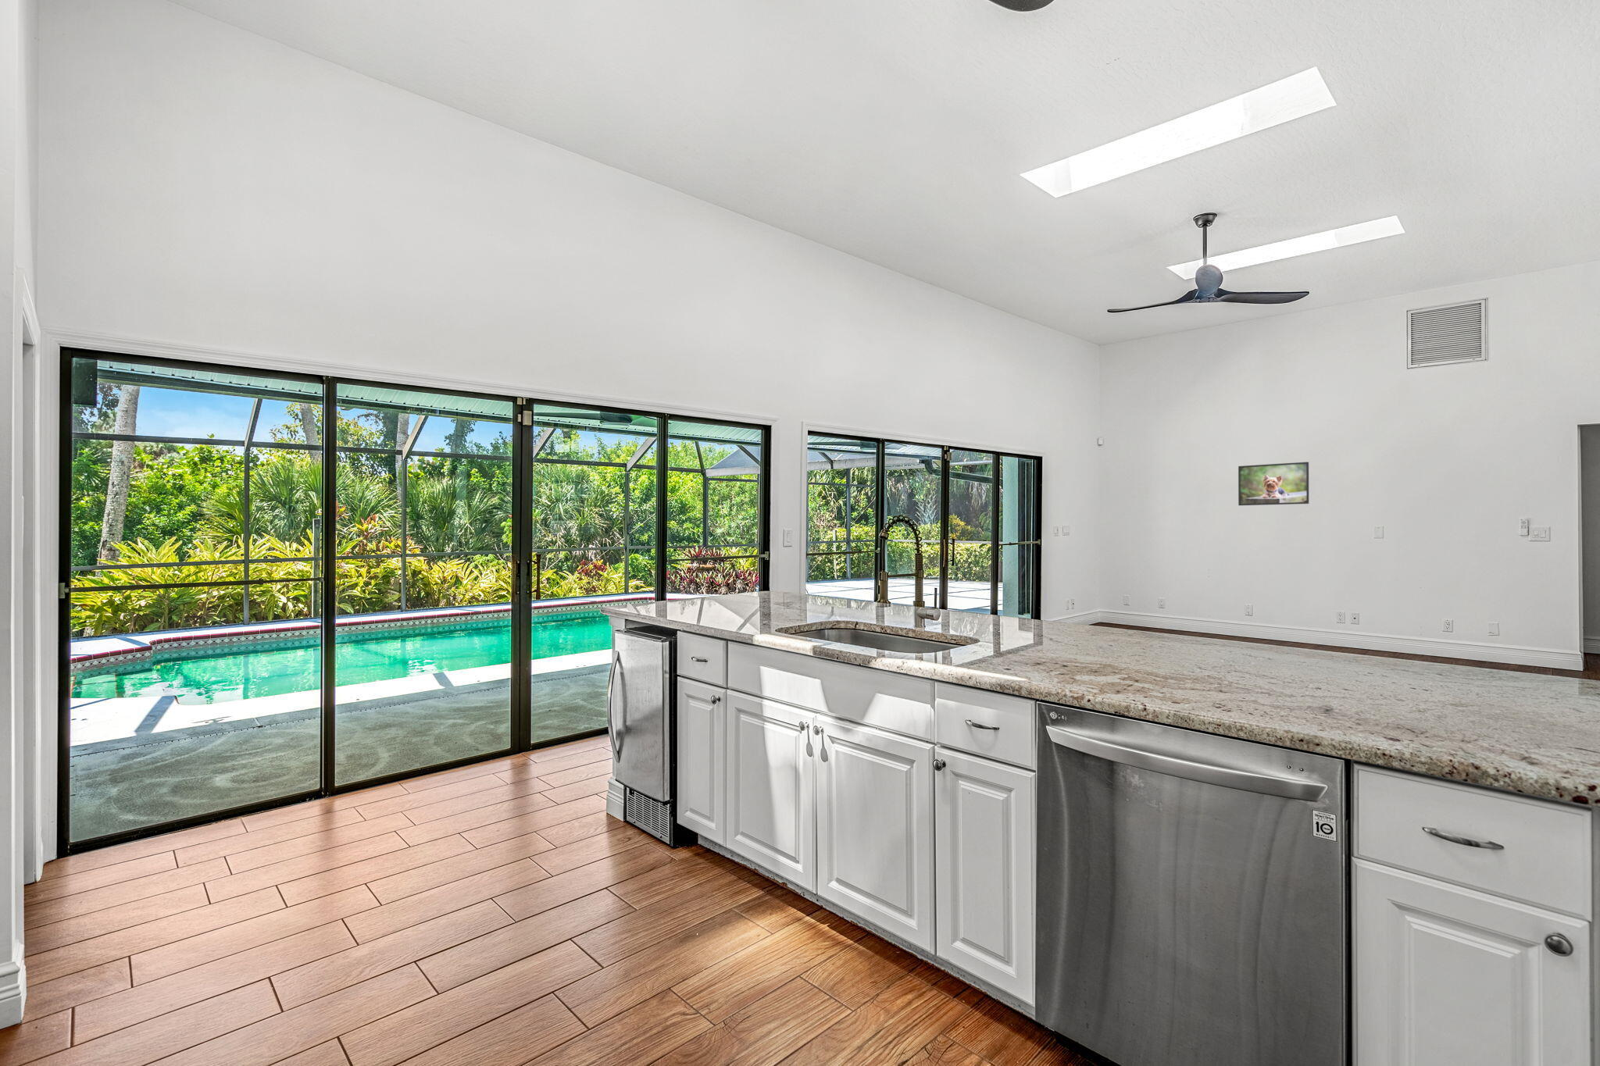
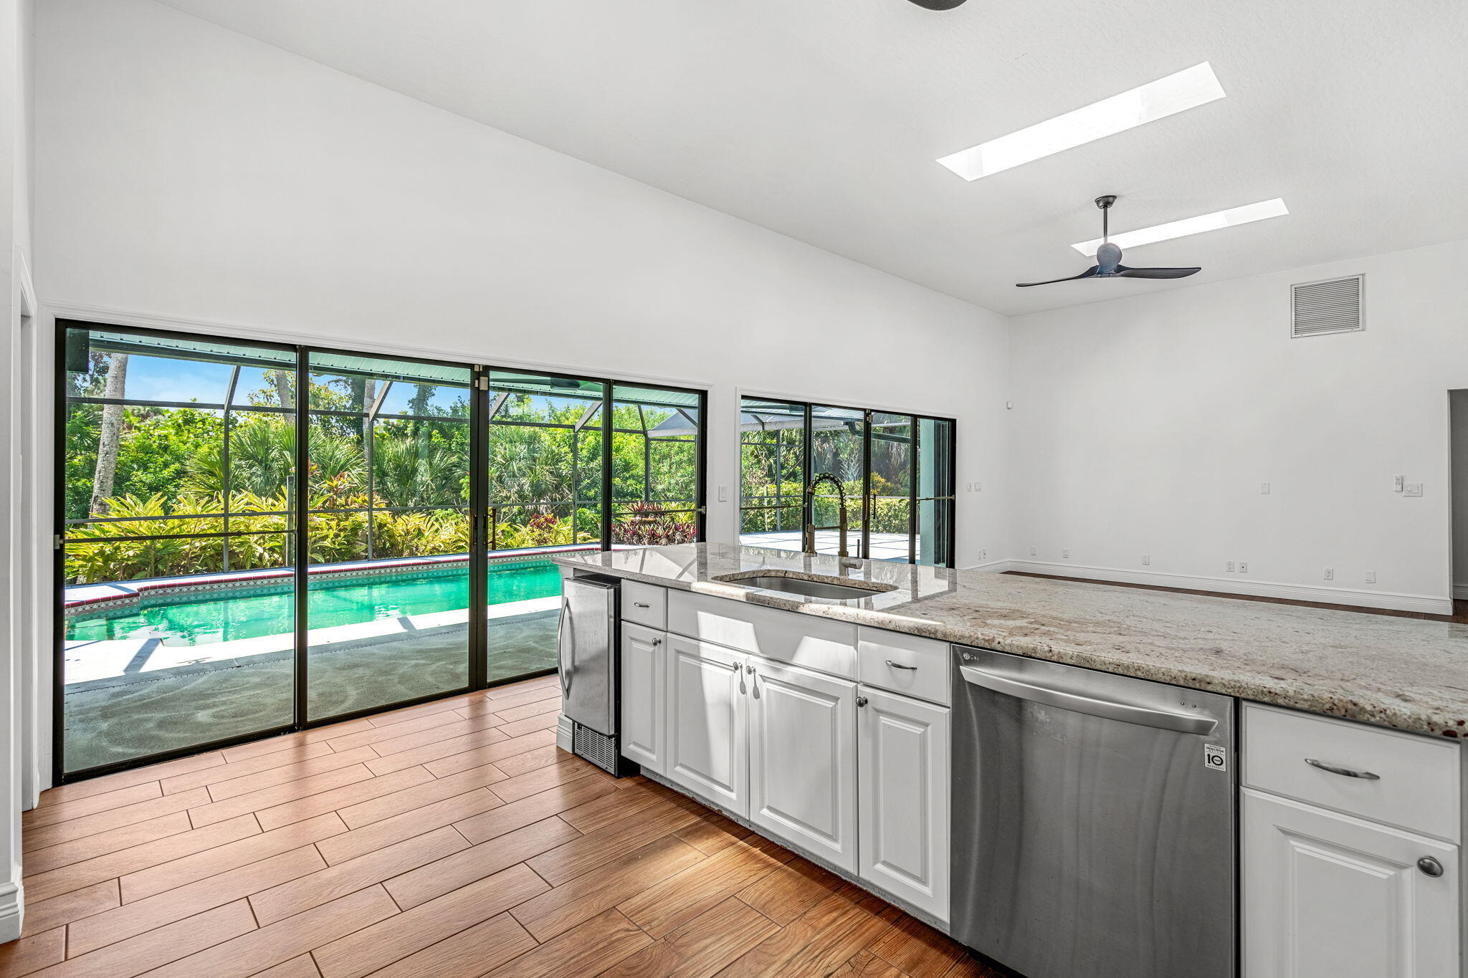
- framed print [1237,462,1310,506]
